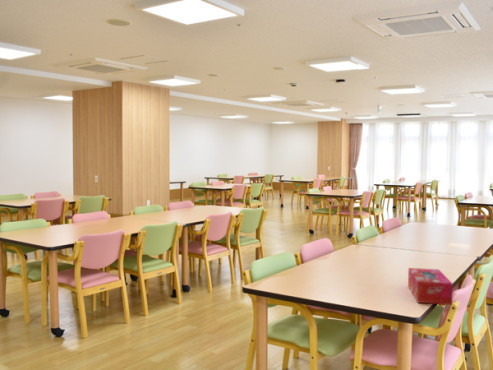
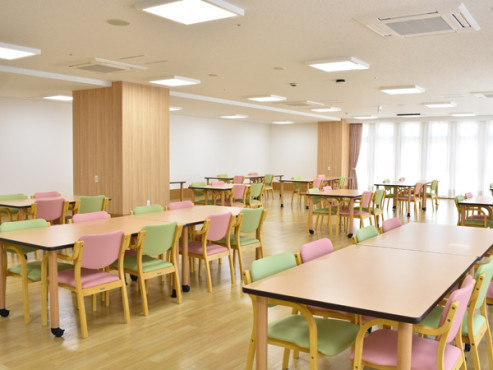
- tissue box [407,267,454,306]
